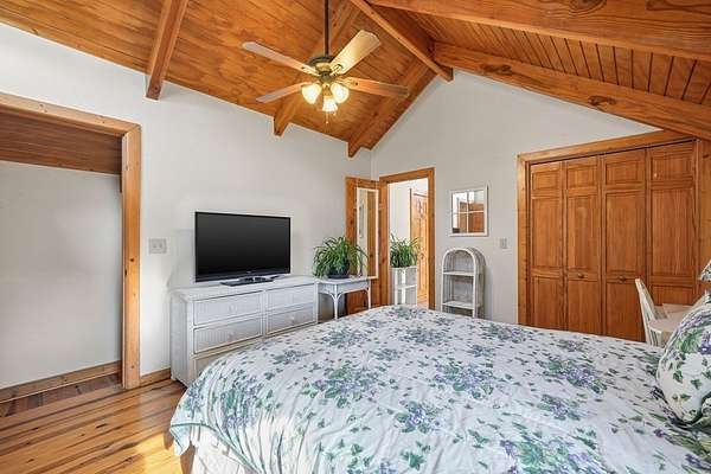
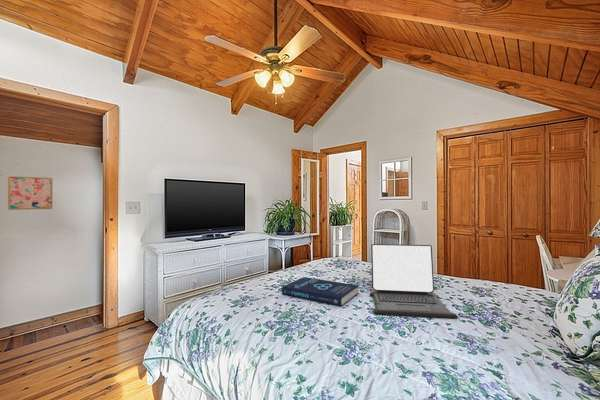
+ book [281,276,360,307]
+ laptop [369,243,459,319]
+ wall art [7,175,53,211]
